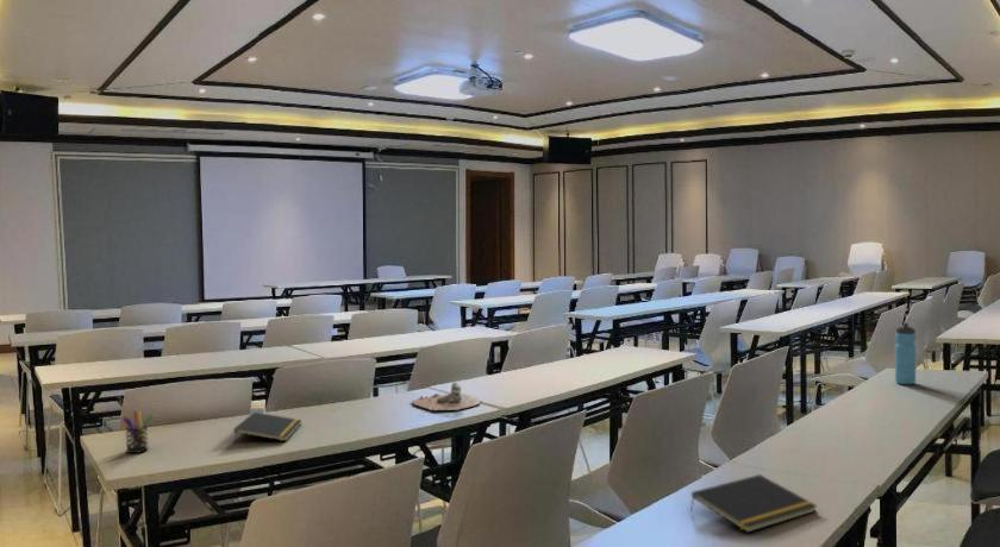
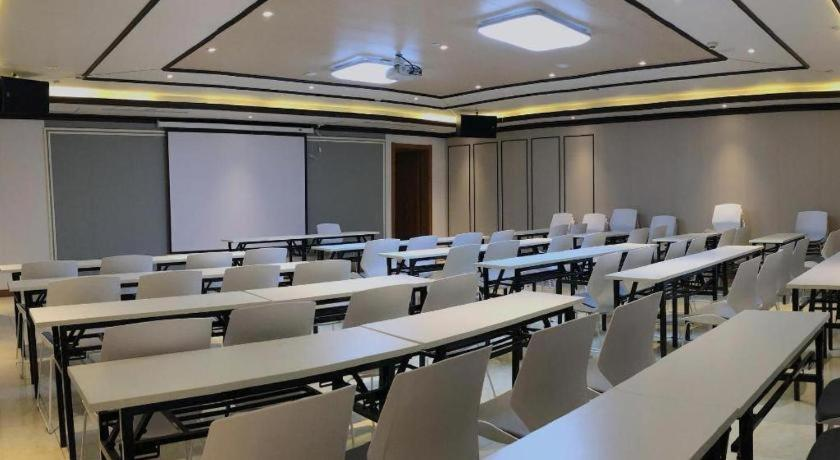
- pen holder [121,410,154,454]
- shoe [410,382,482,411]
- notepad [689,473,818,534]
- notepad [232,411,304,445]
- water bottle [894,321,917,385]
